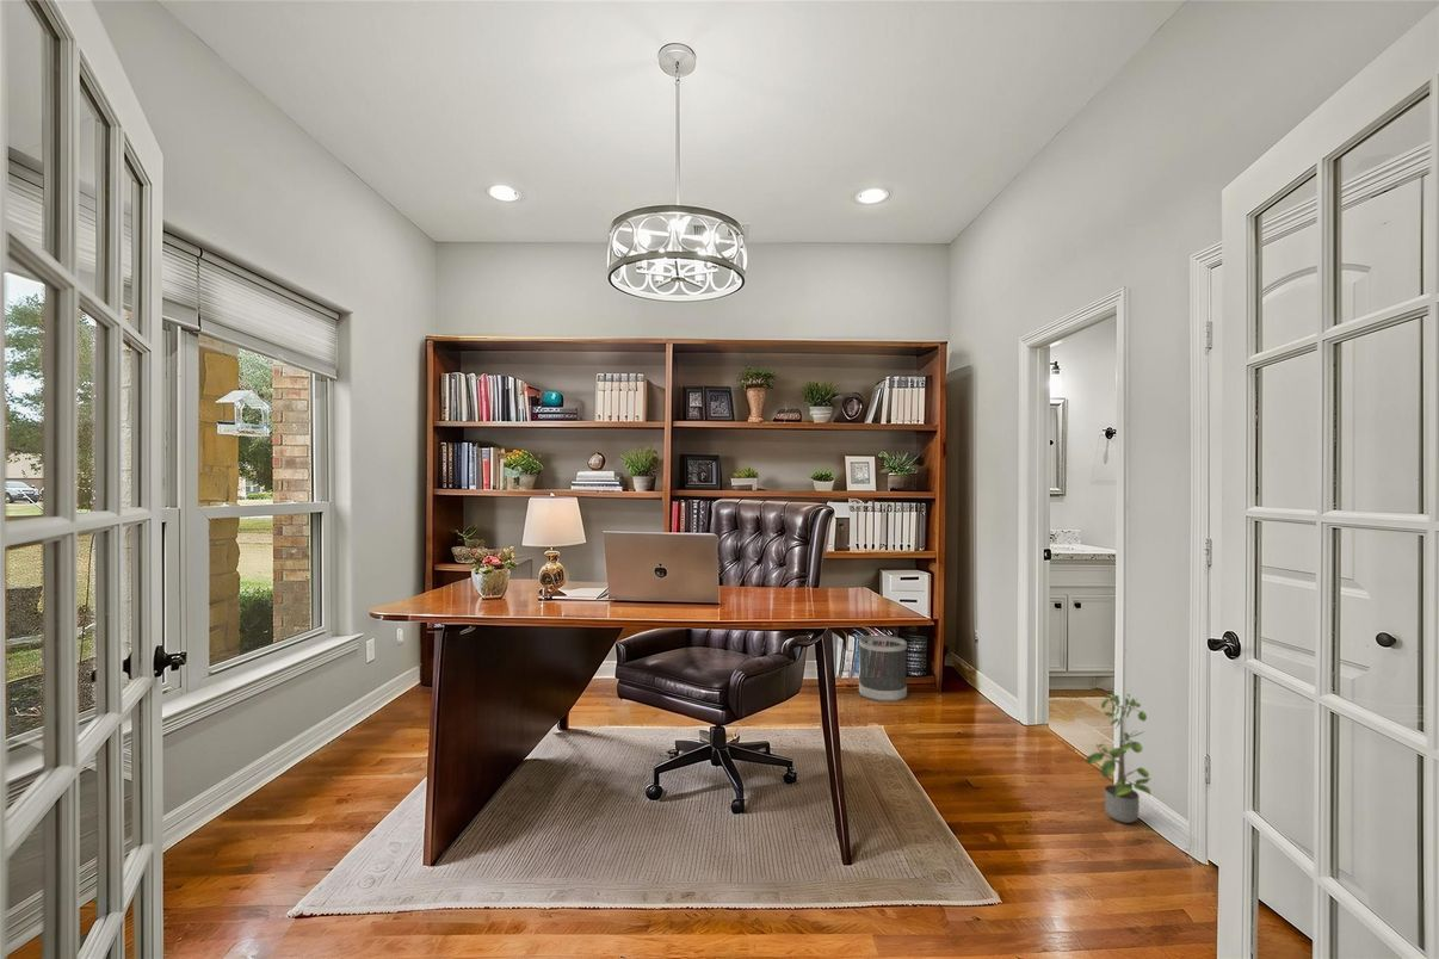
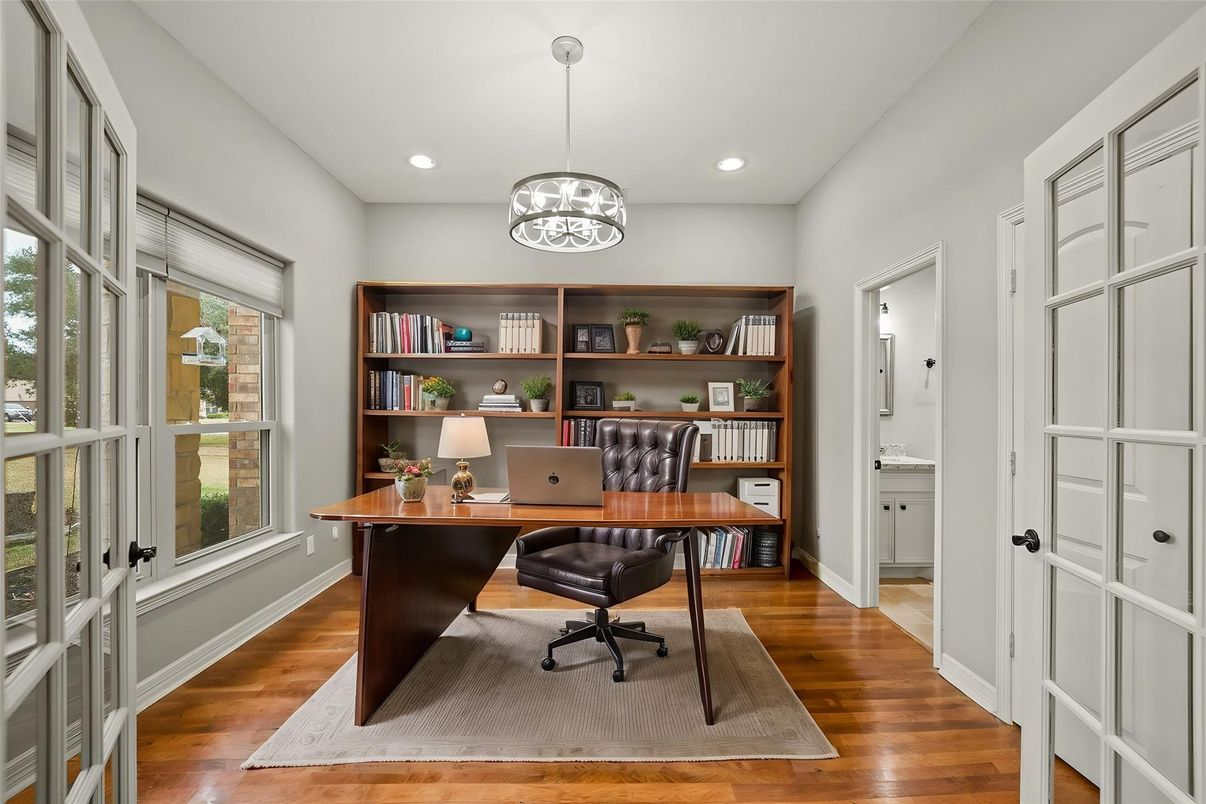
- wastebasket [858,635,908,703]
- potted plant [1085,688,1153,824]
